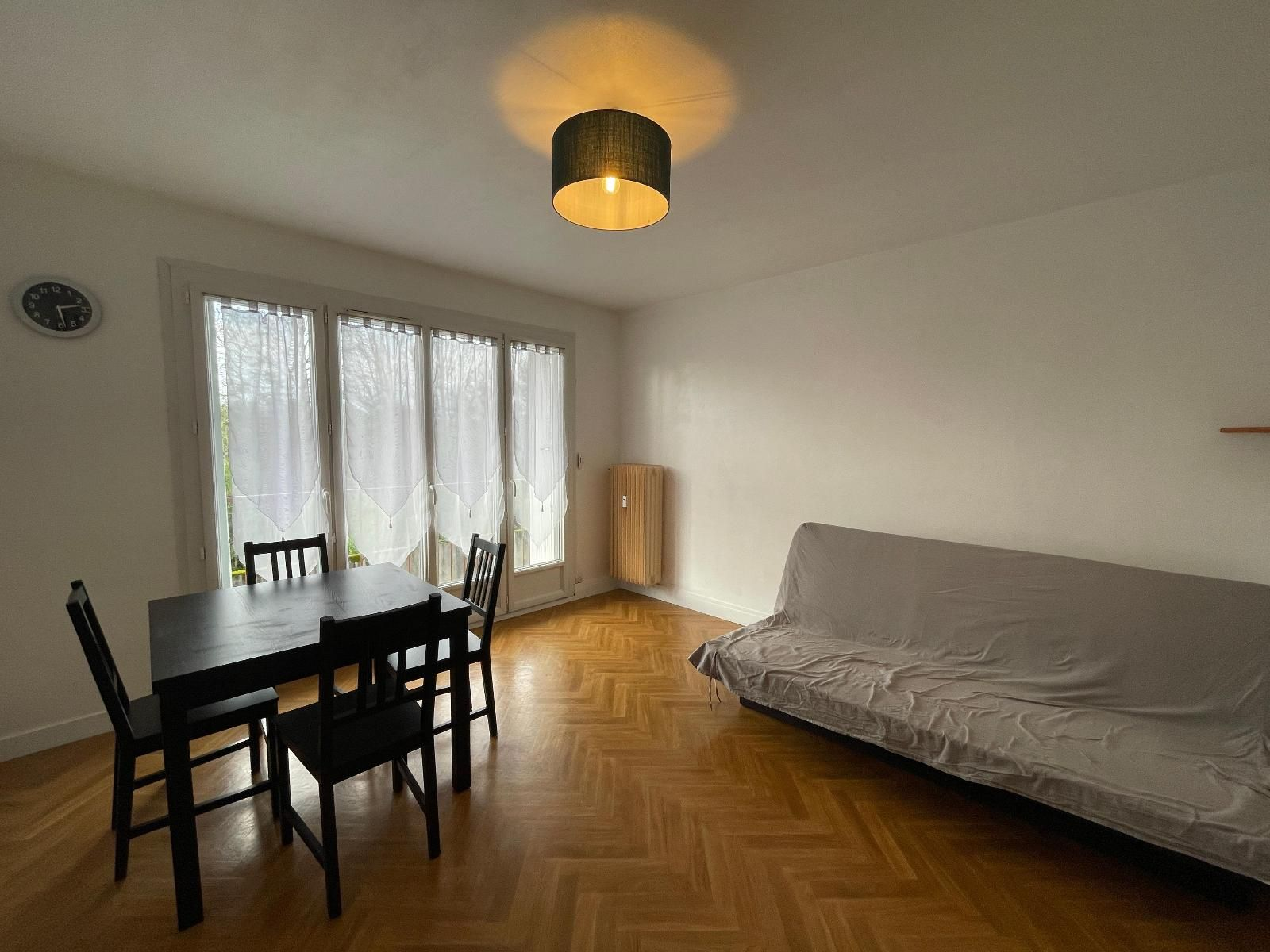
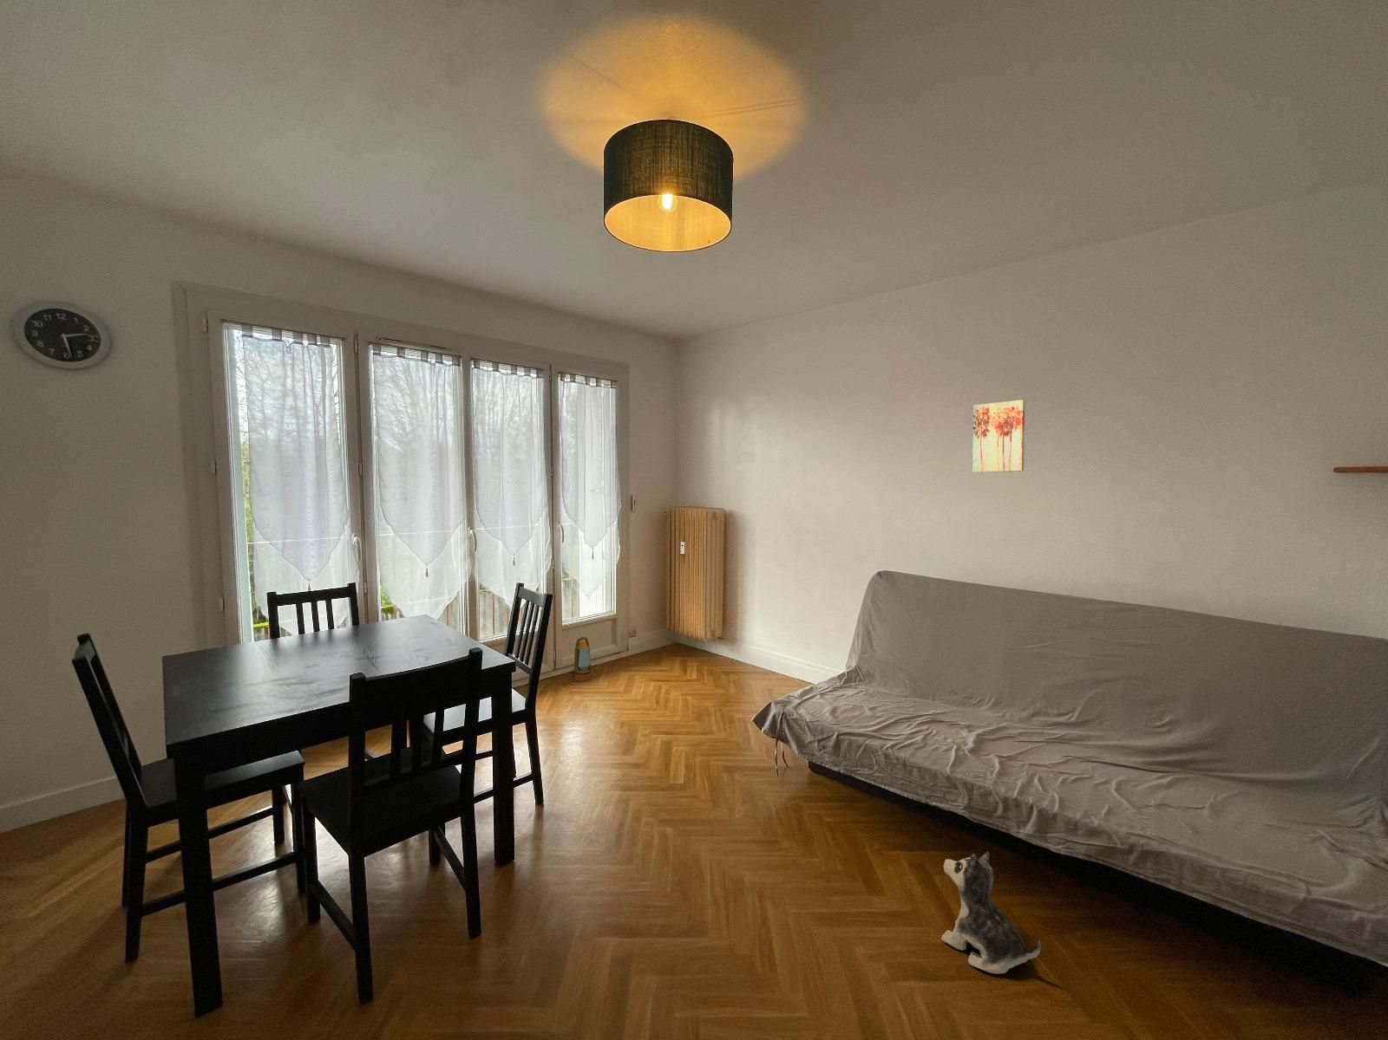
+ plush toy [940,851,1042,976]
+ wall art [972,399,1025,473]
+ lantern [573,636,593,682]
